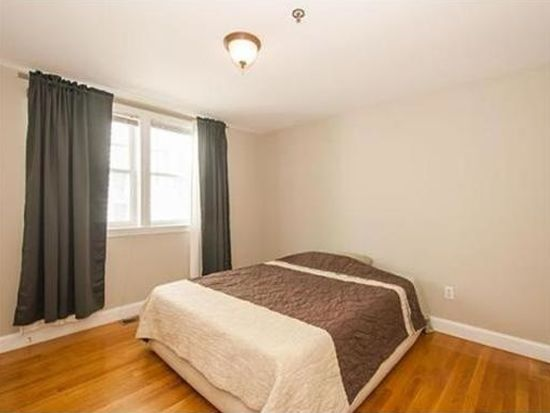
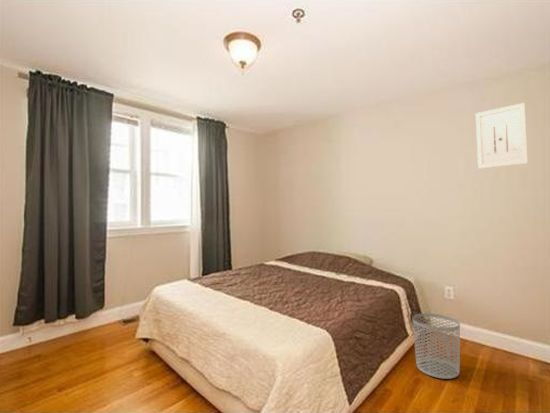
+ waste bin [412,312,461,380]
+ wall art [475,102,529,170]
